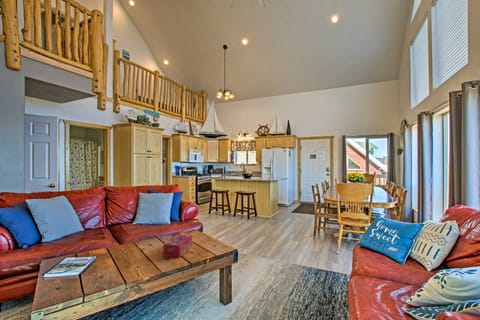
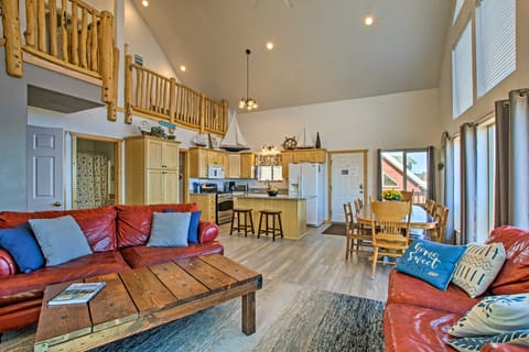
- tissue box [162,233,193,258]
